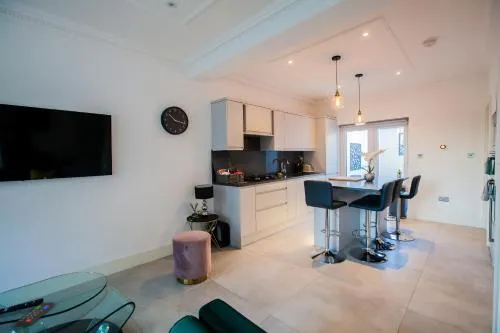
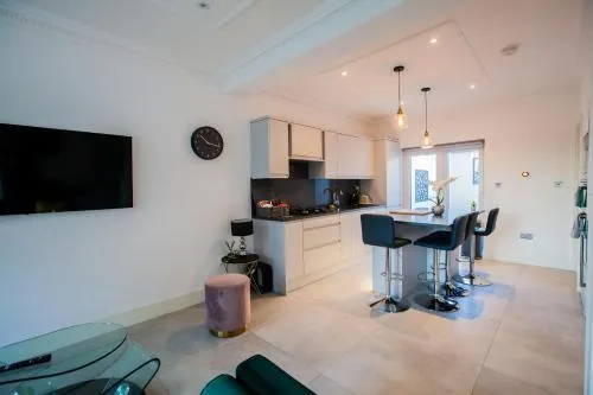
- remote control [15,301,55,327]
